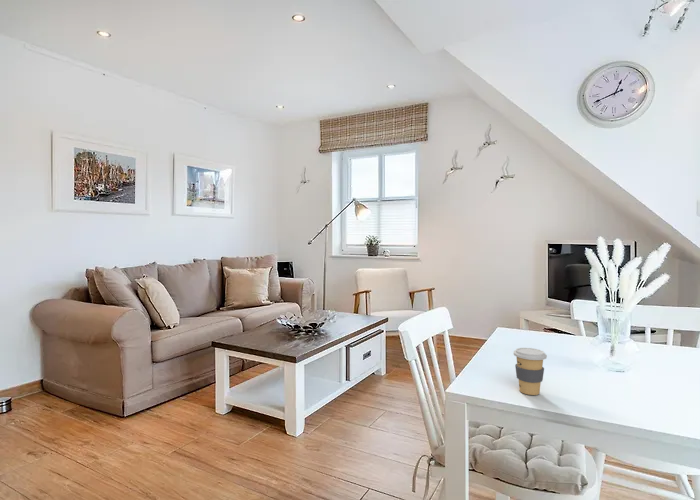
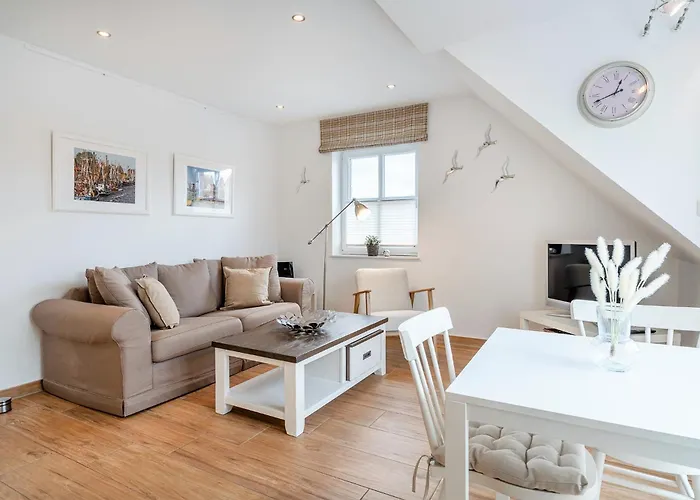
- coffee cup [512,347,548,396]
